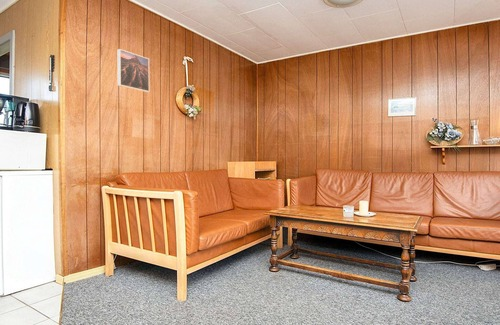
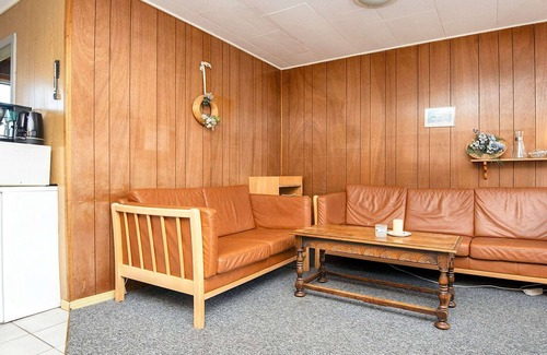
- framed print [117,48,150,93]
